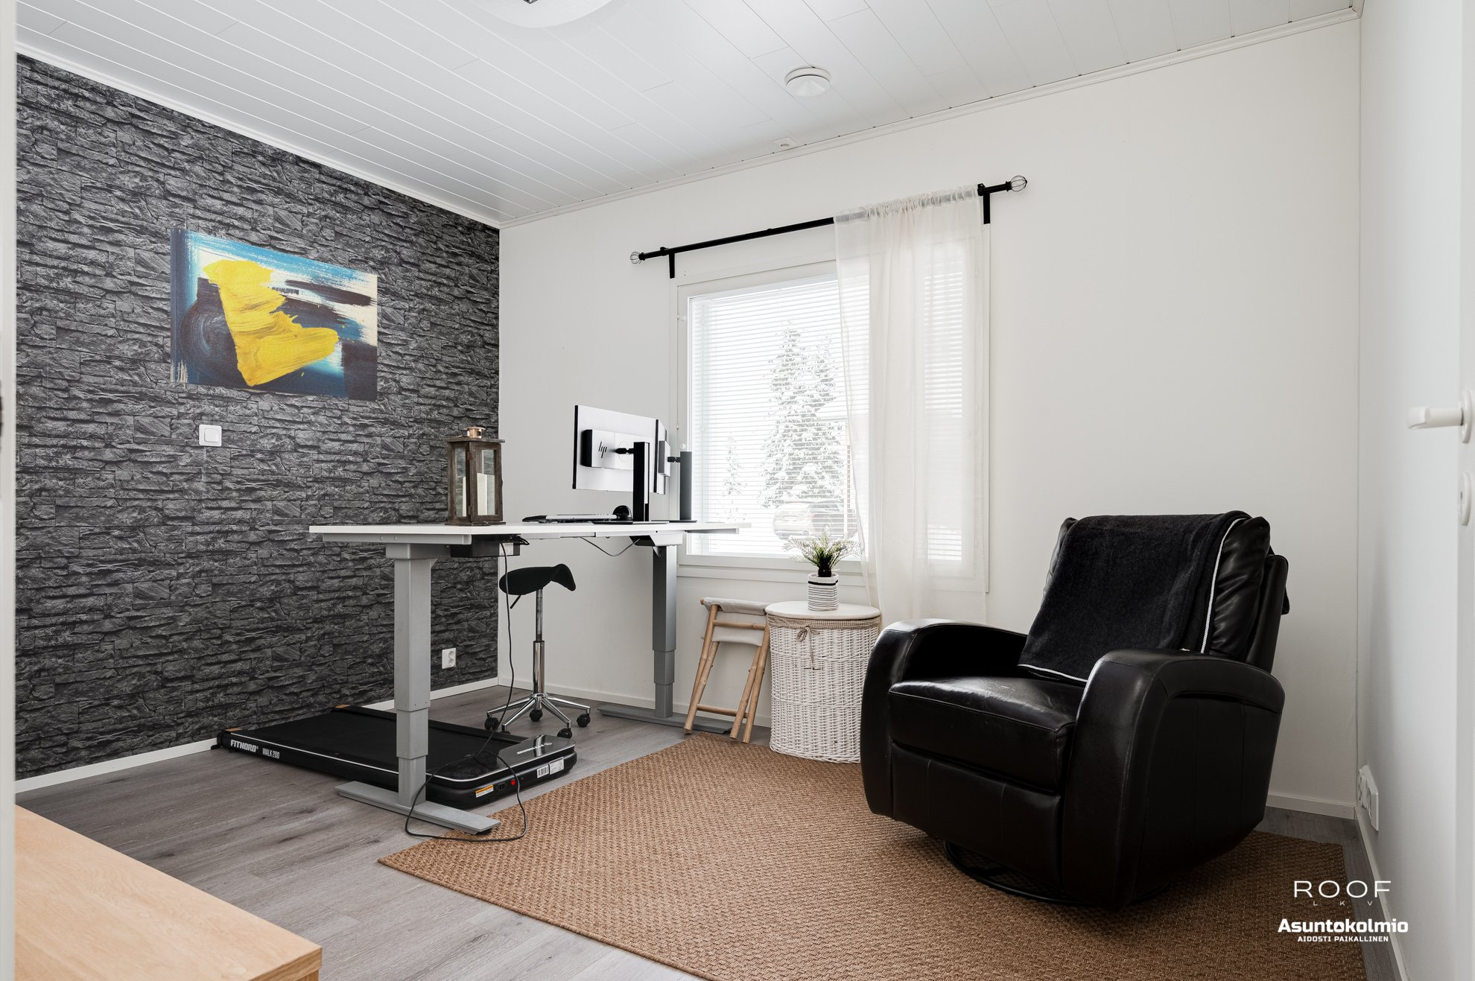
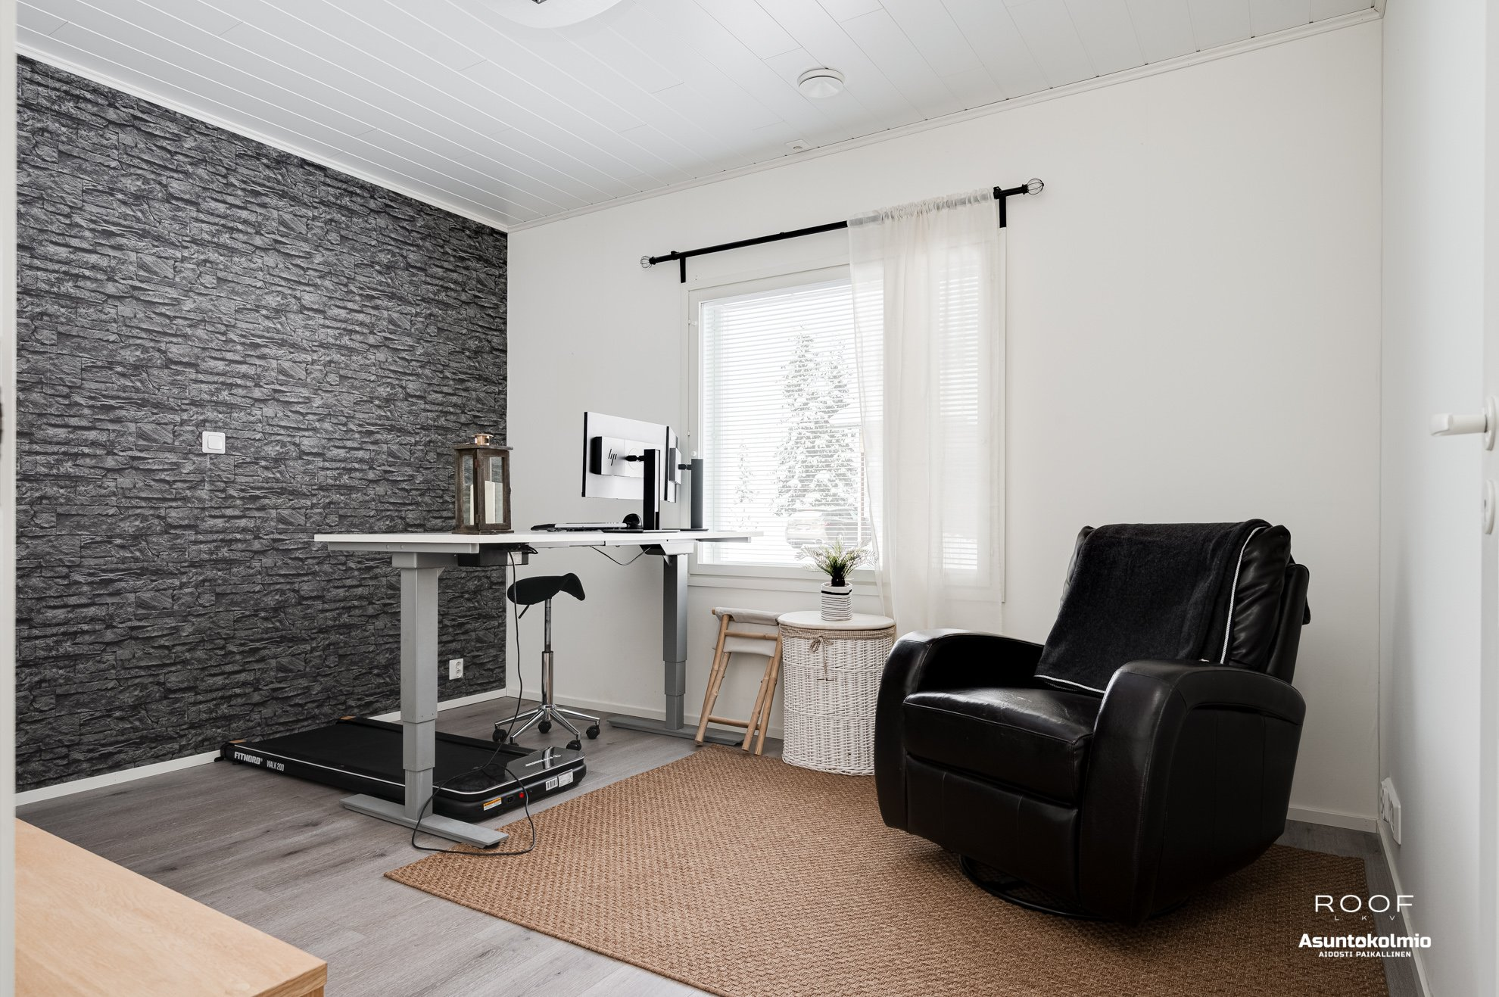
- wall art [169,227,378,403]
